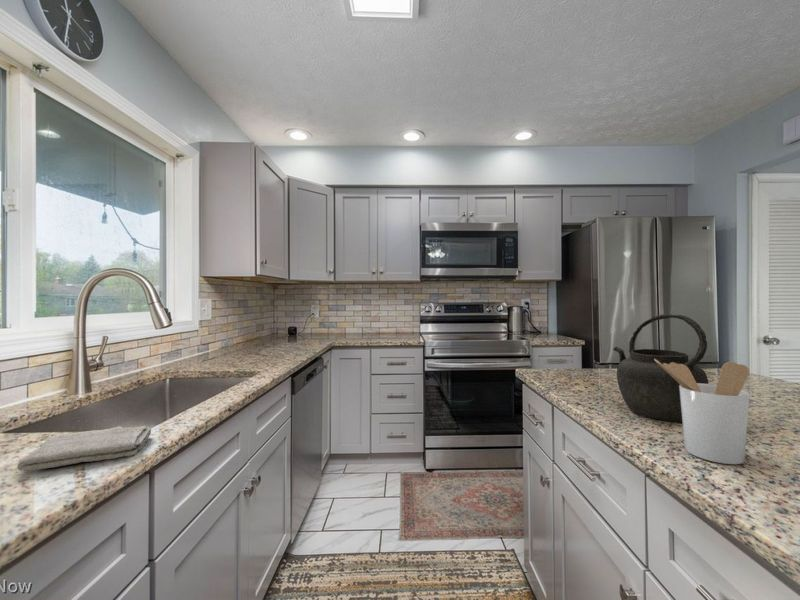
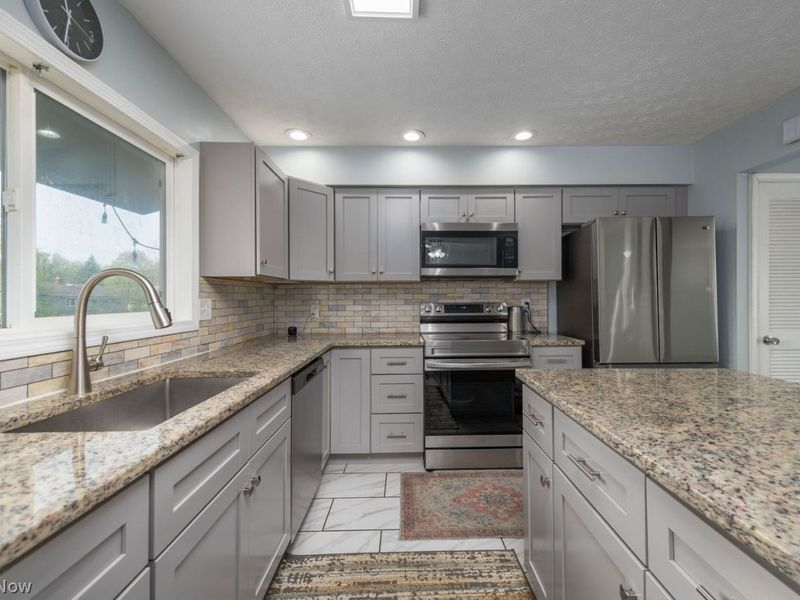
- washcloth [16,425,152,472]
- utensil holder [654,359,751,465]
- kettle [612,313,709,422]
